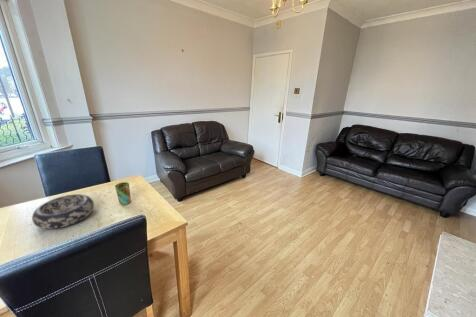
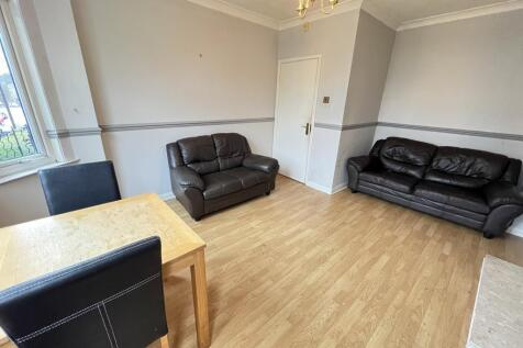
- decorative bowl [31,193,95,230]
- cup [114,181,132,206]
